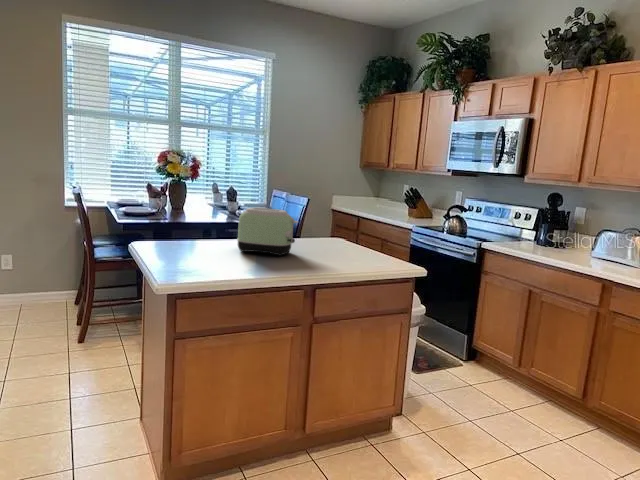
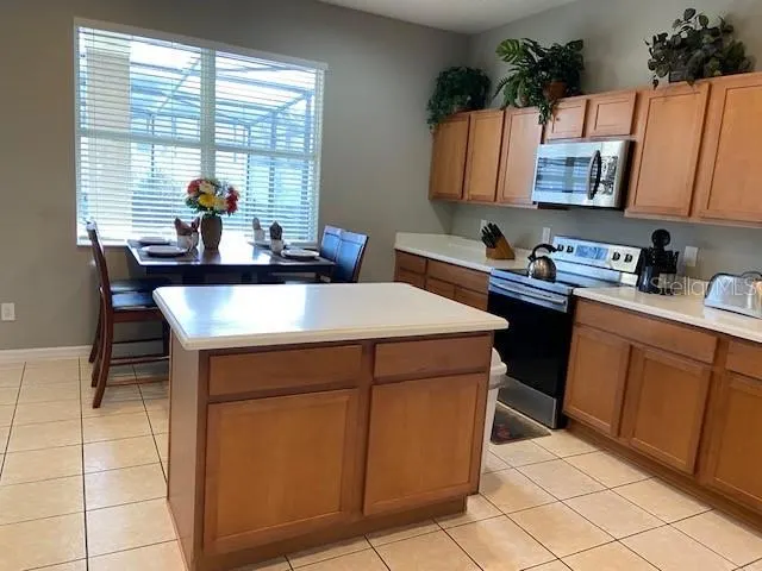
- toaster [236,207,299,257]
